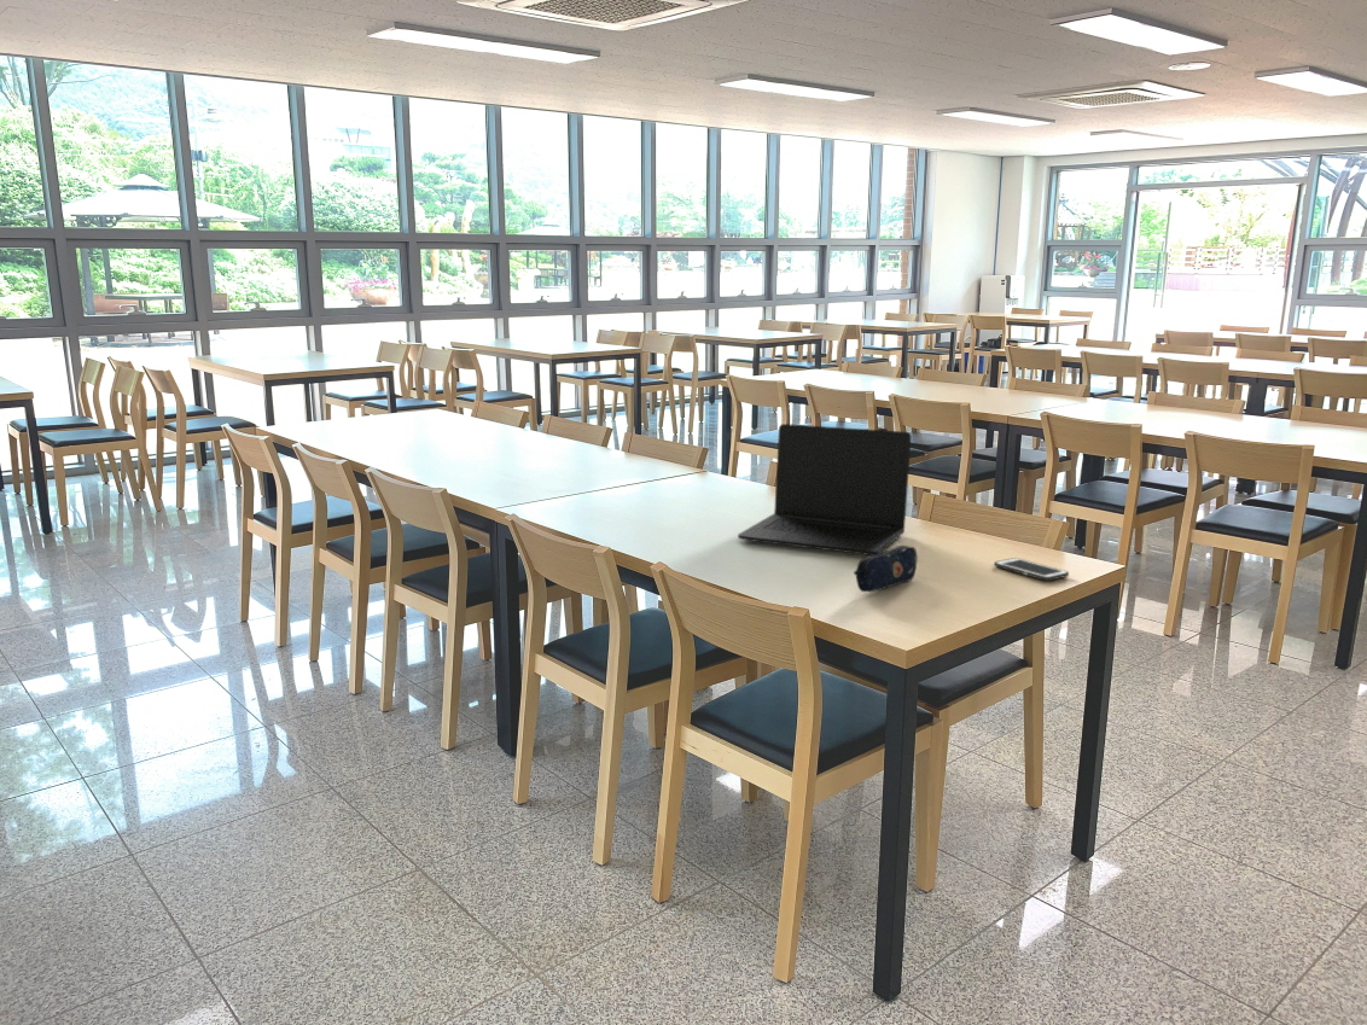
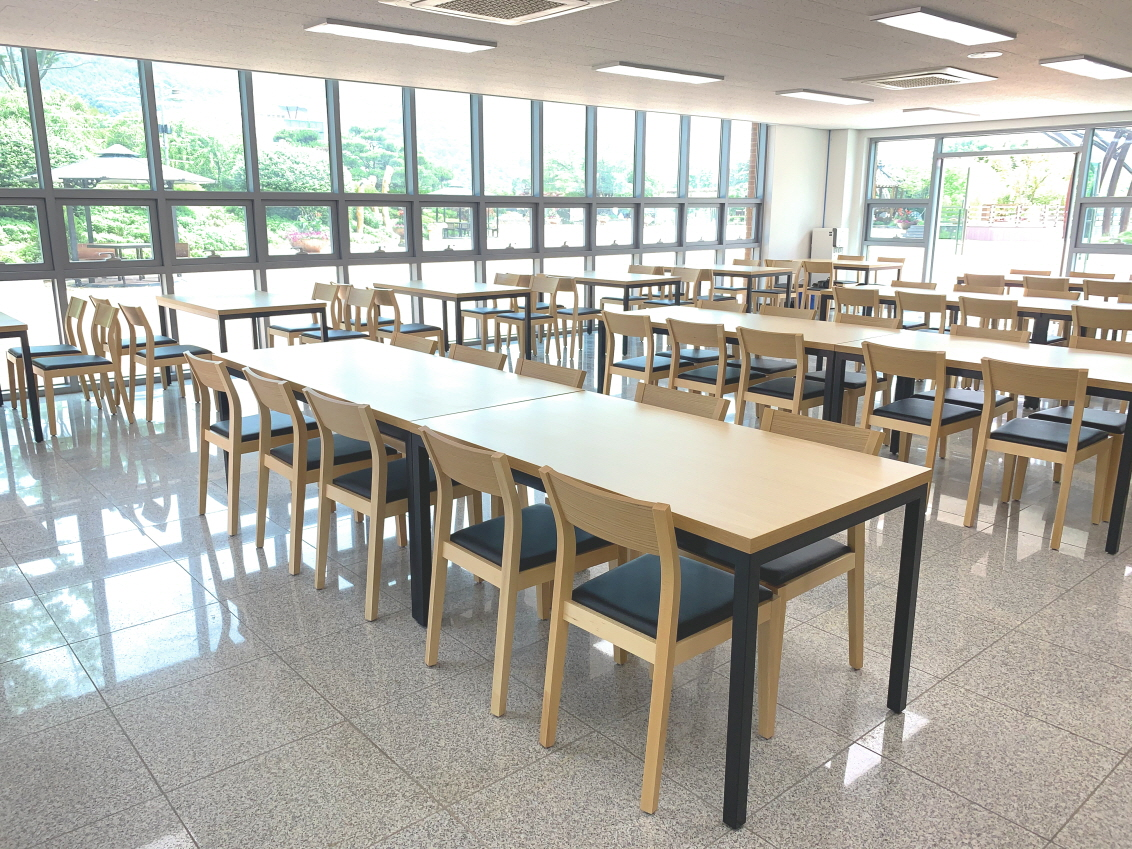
- pencil case [853,544,919,593]
- laptop [737,423,912,557]
- cell phone [993,557,1070,582]
